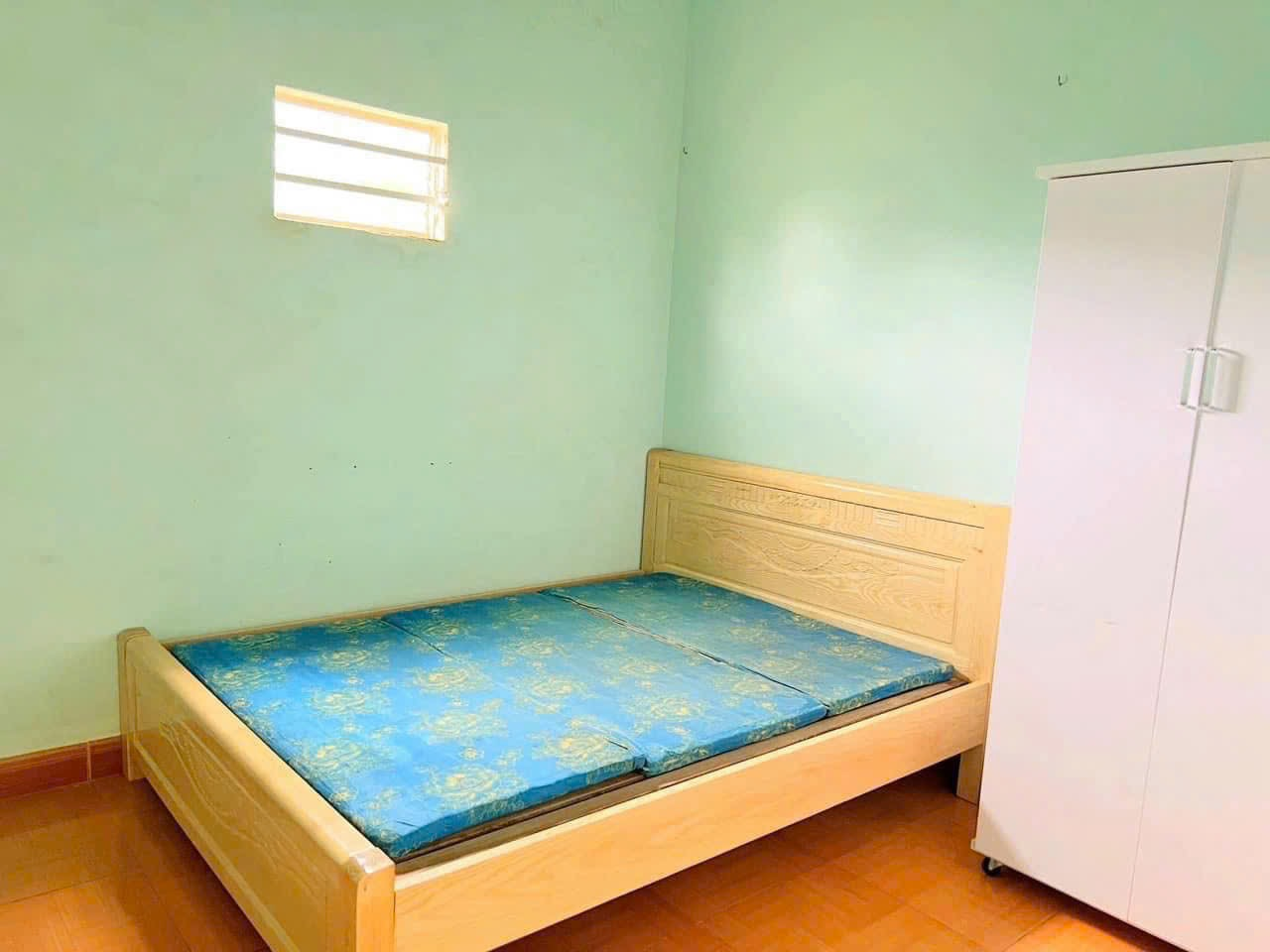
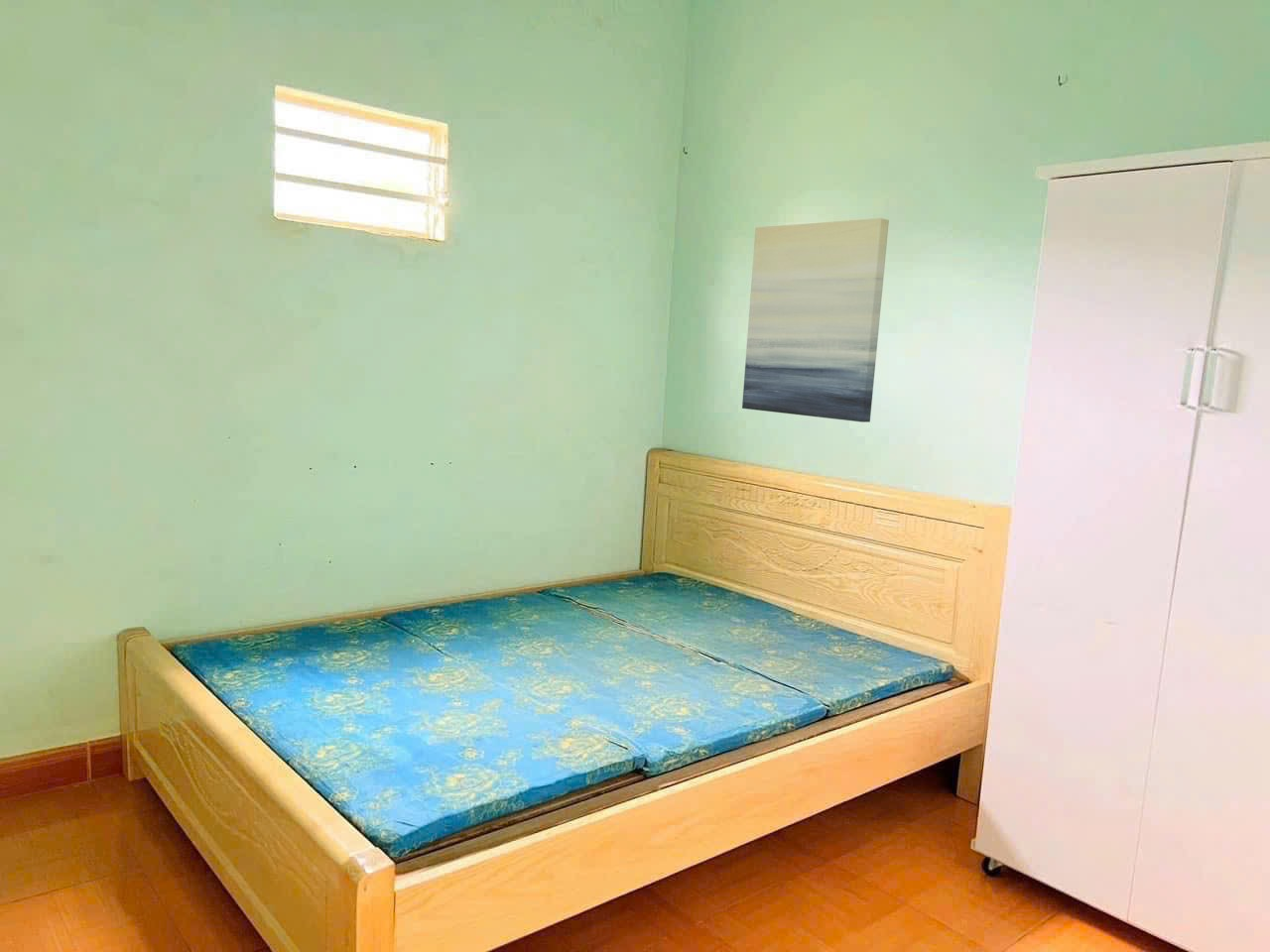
+ wall art [741,217,890,423]
